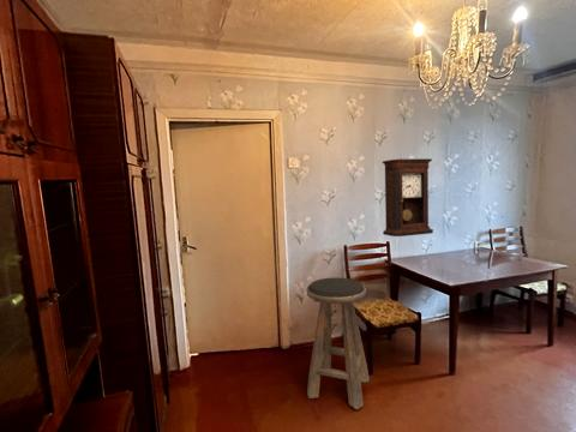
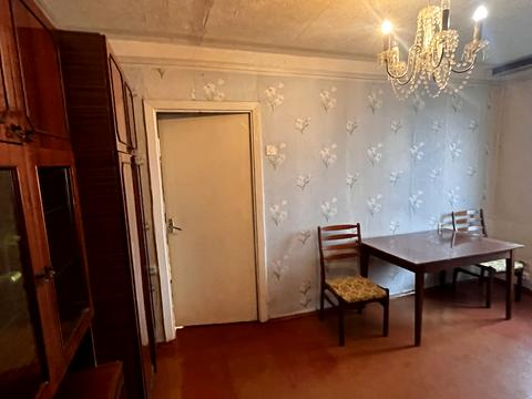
- stool [306,276,371,410]
- pendulum clock [382,157,434,238]
